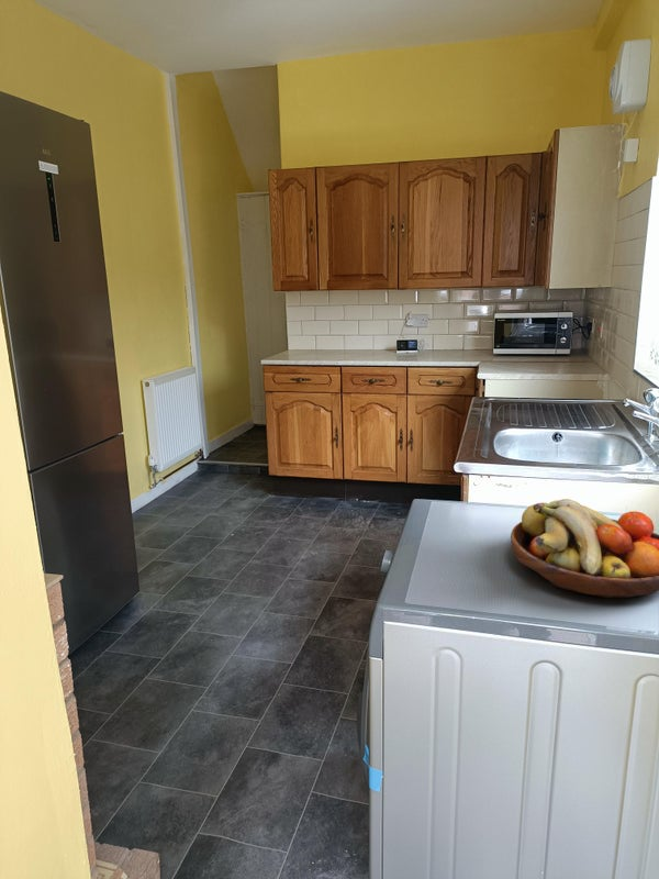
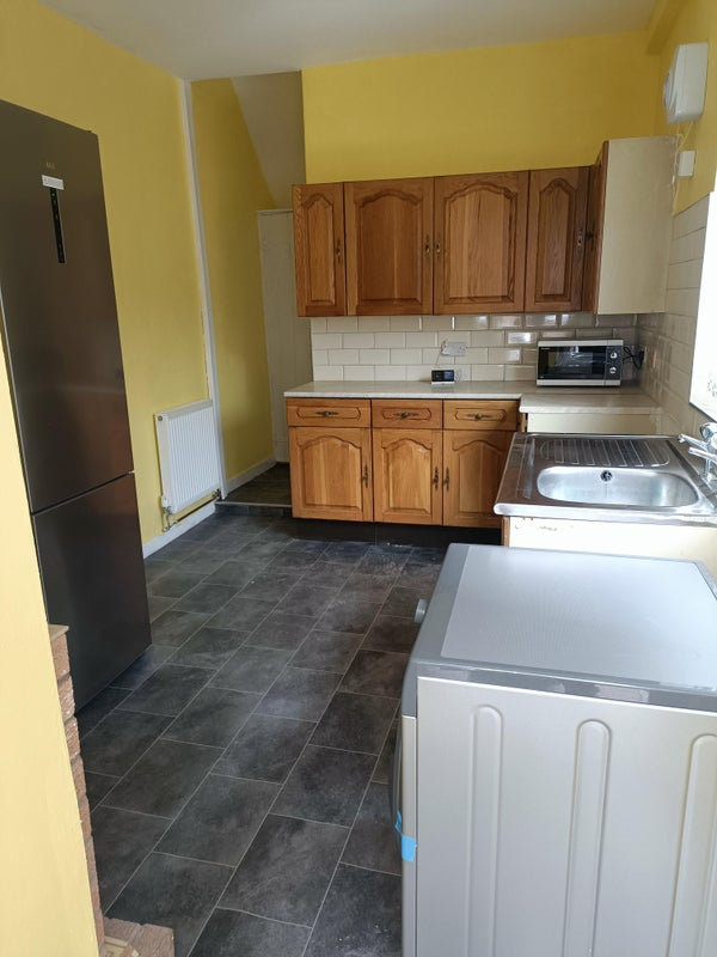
- fruit bowl [510,498,659,599]
